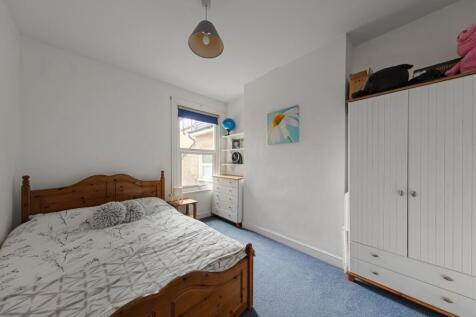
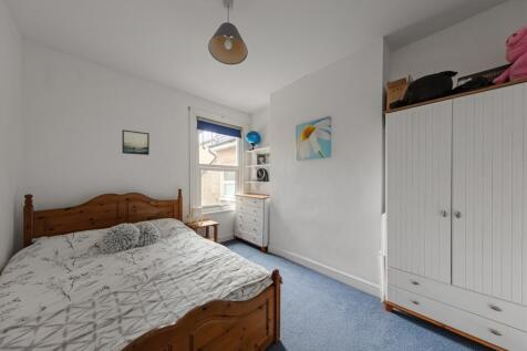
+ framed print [121,128,151,156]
